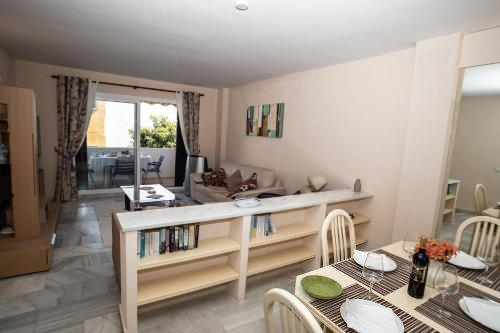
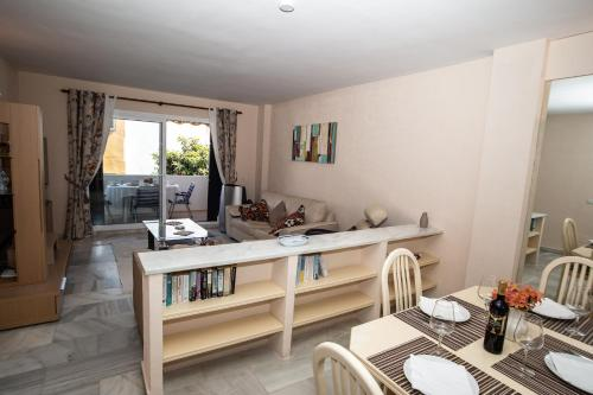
- saucer [299,274,343,300]
